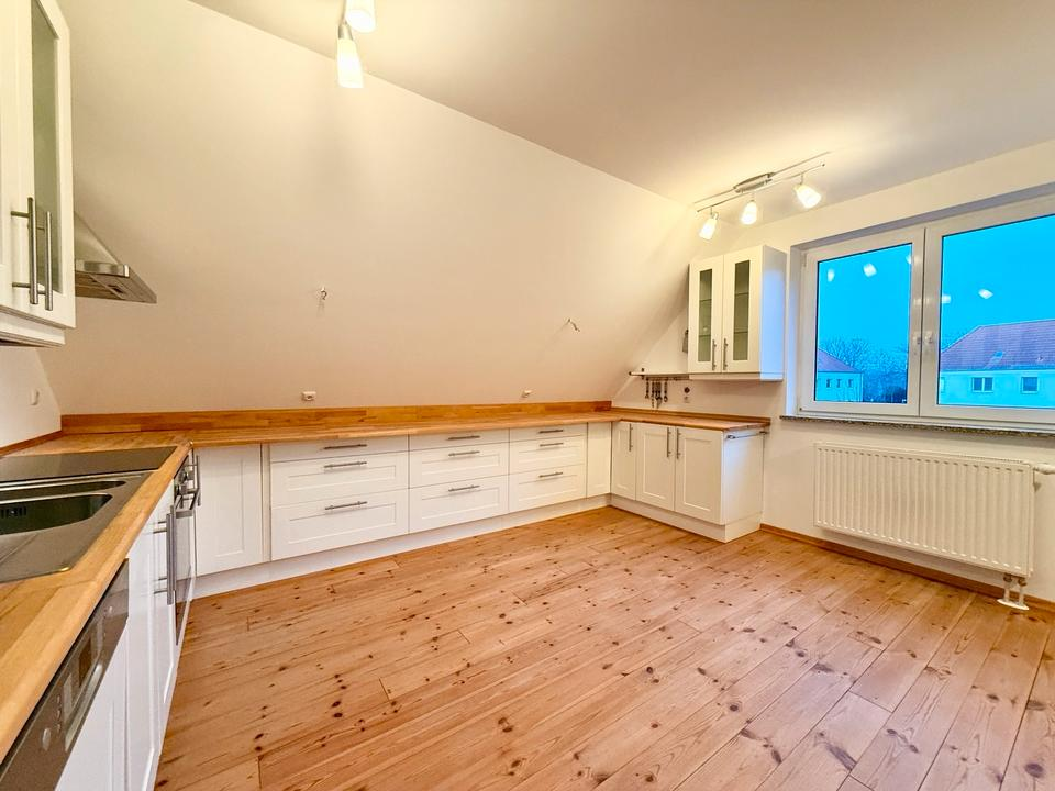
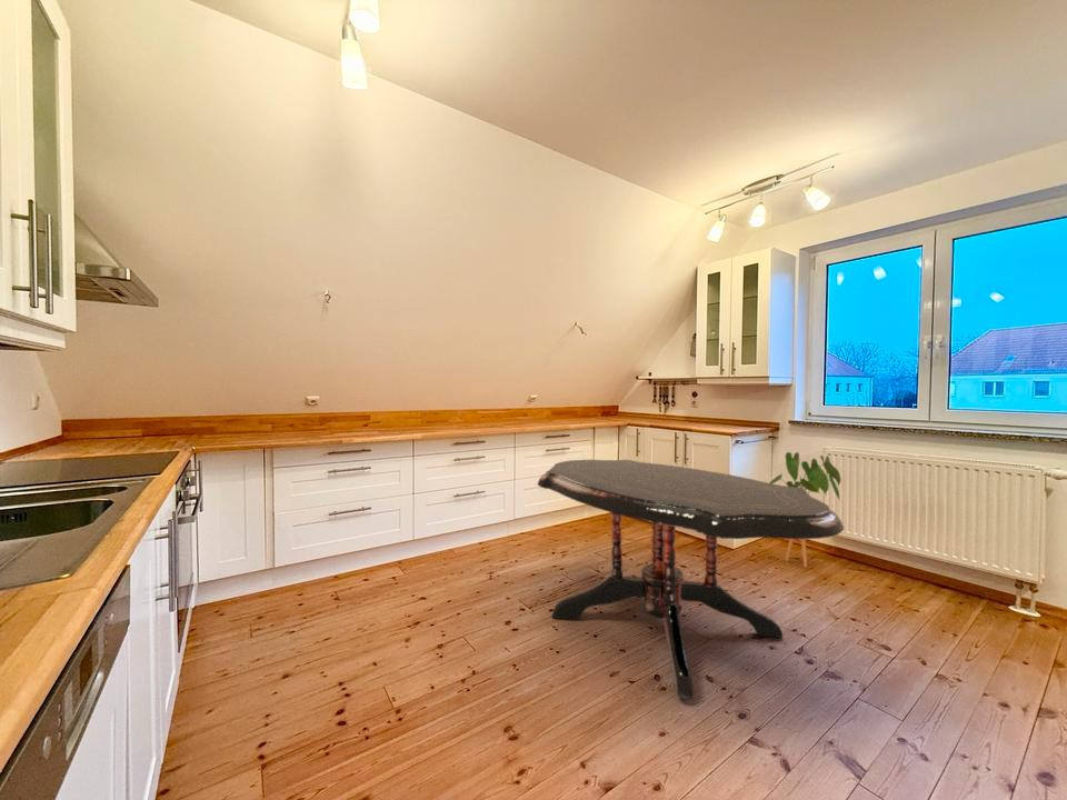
+ dining table [537,459,845,700]
+ house plant [768,451,842,569]
